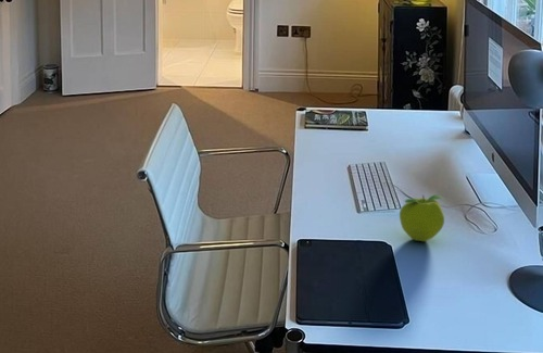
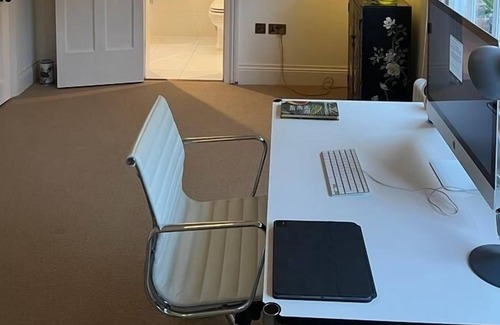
- fruit [399,194,445,242]
